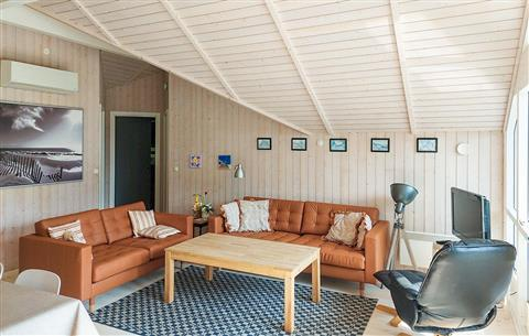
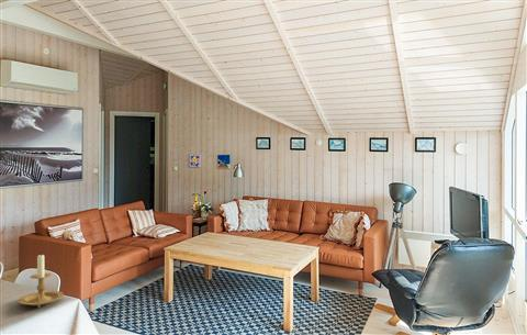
+ candle holder [18,253,65,309]
